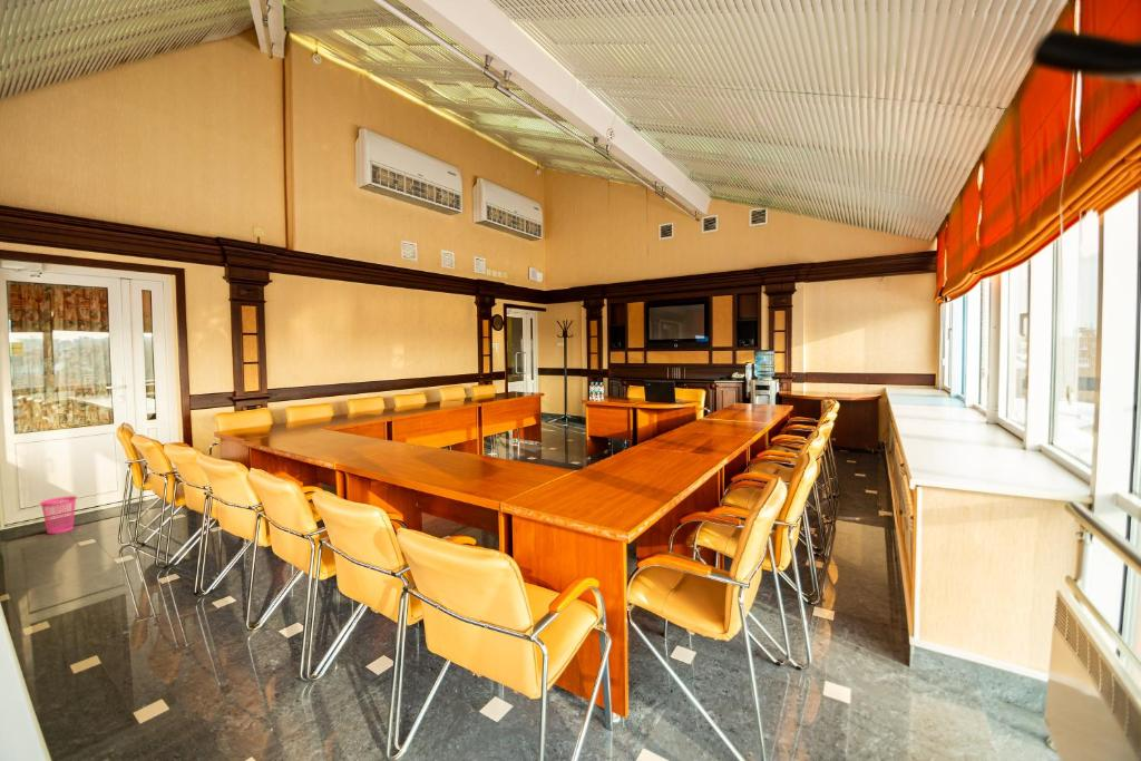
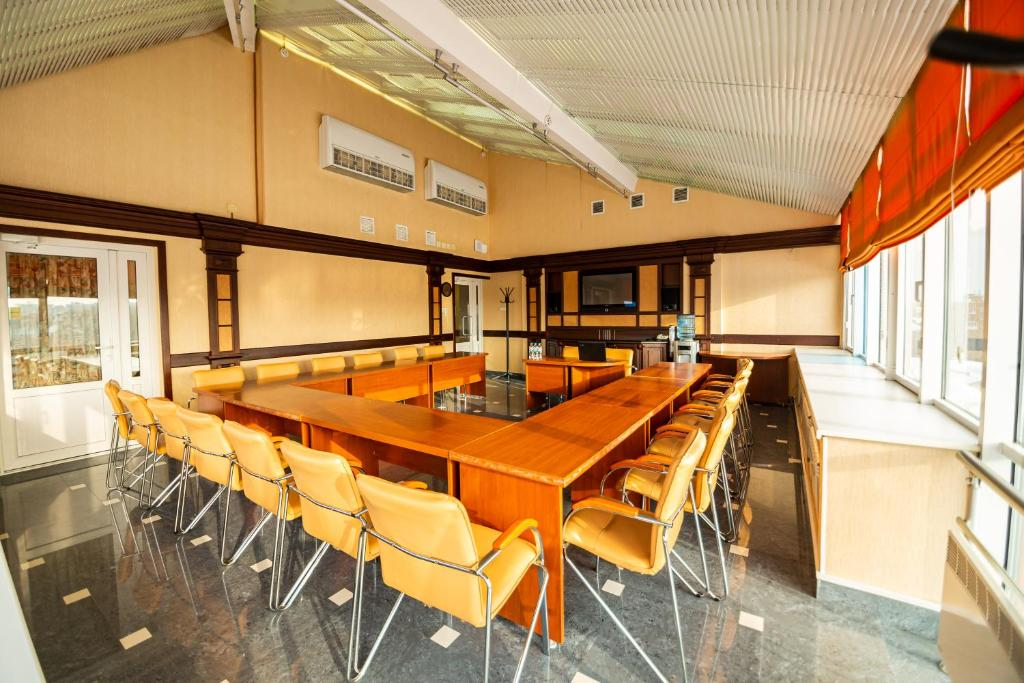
- waste basket [38,495,78,535]
